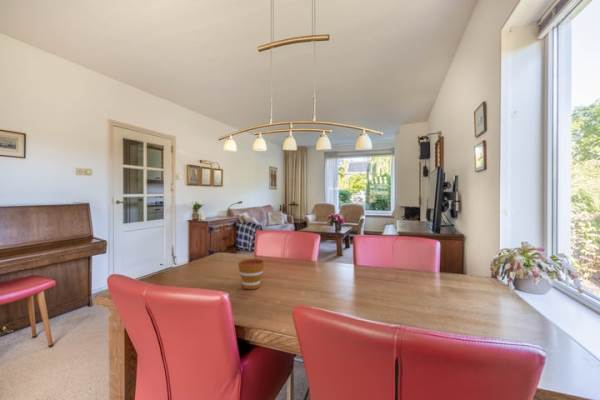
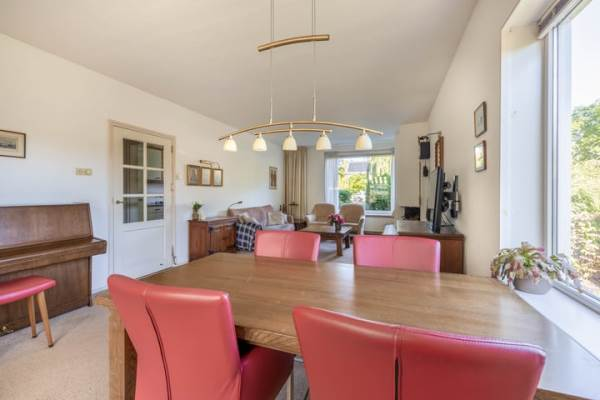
- cup [237,258,266,290]
